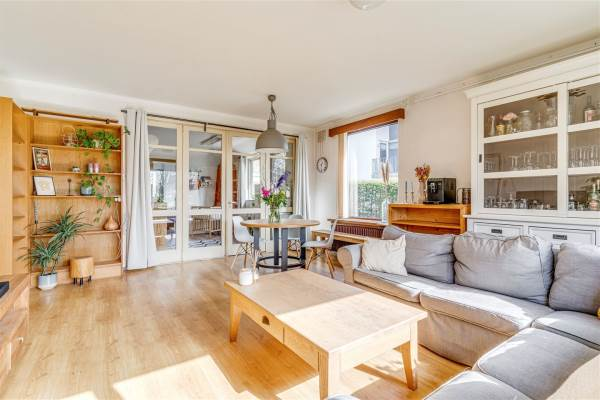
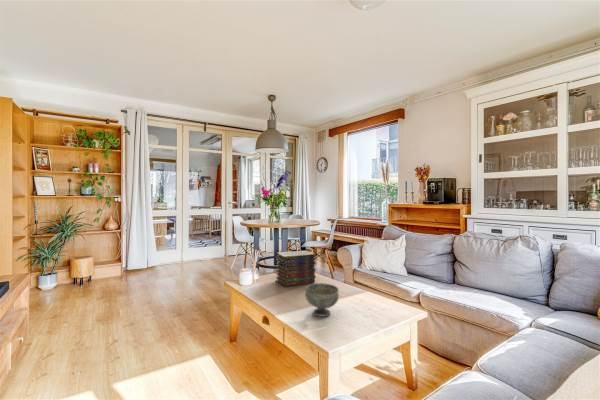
+ book stack [275,250,317,288]
+ bowl [304,282,340,318]
